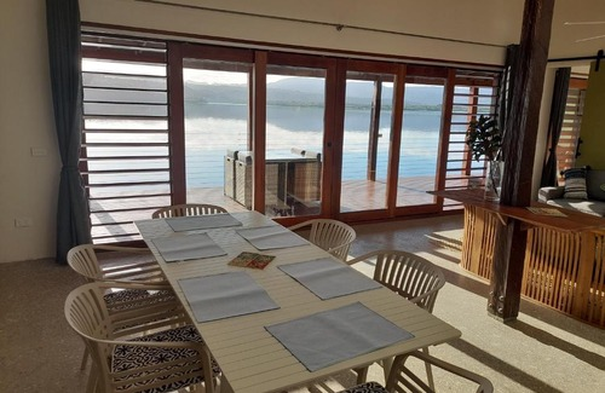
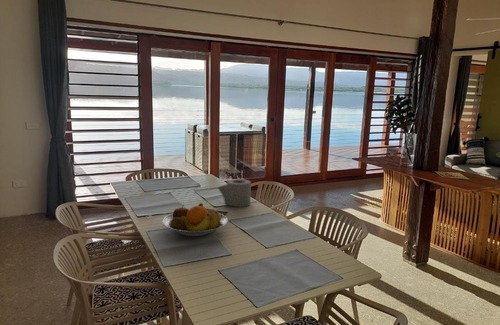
+ toilet paper roll [216,178,252,208]
+ fruit bowl [162,202,229,237]
